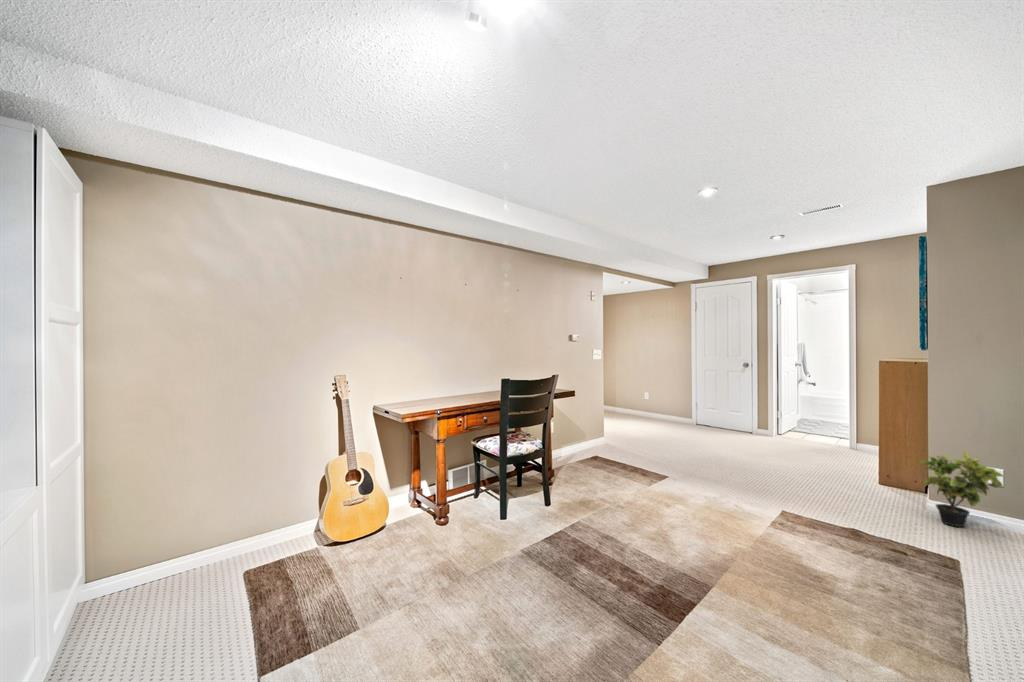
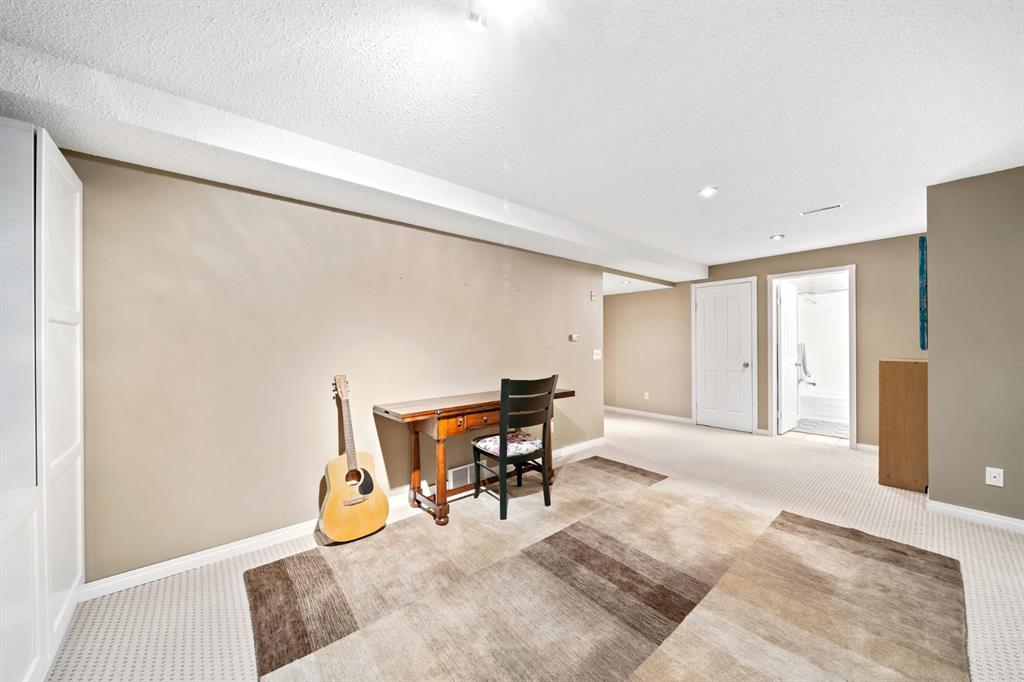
- potted plant [918,451,1005,528]
